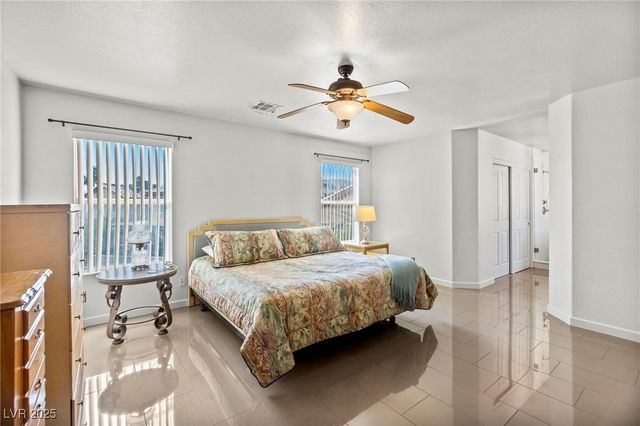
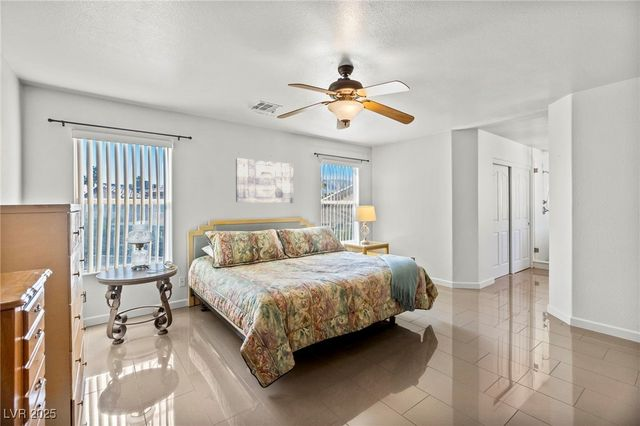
+ wall art [235,157,294,204]
